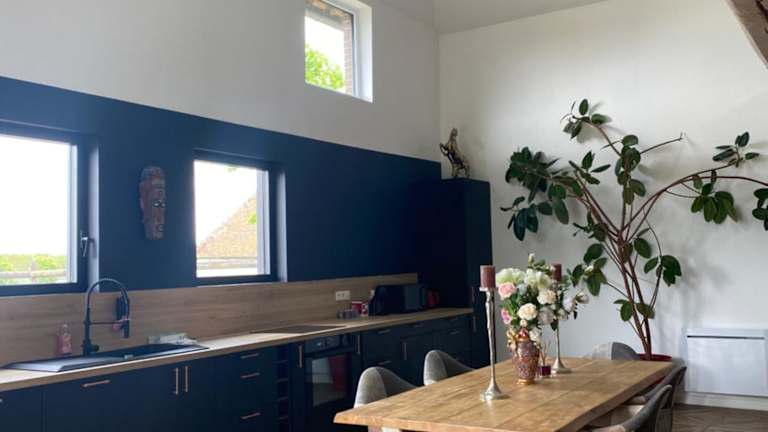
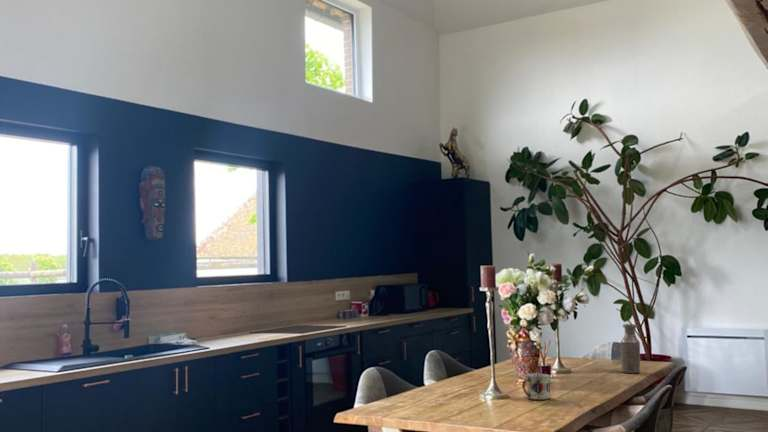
+ bottle [620,323,641,374]
+ mug [521,373,552,401]
